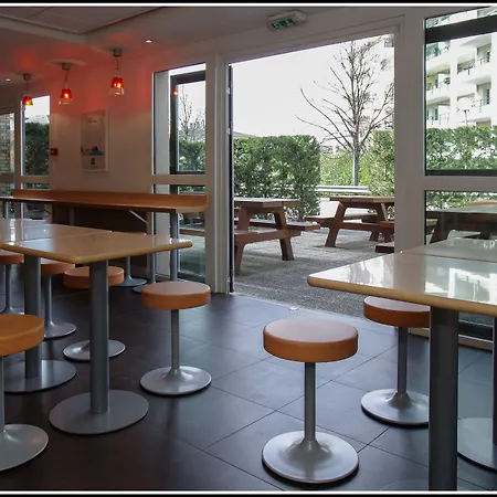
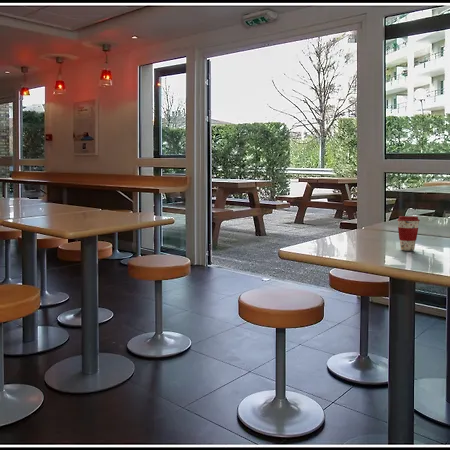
+ coffee cup [396,215,421,252]
